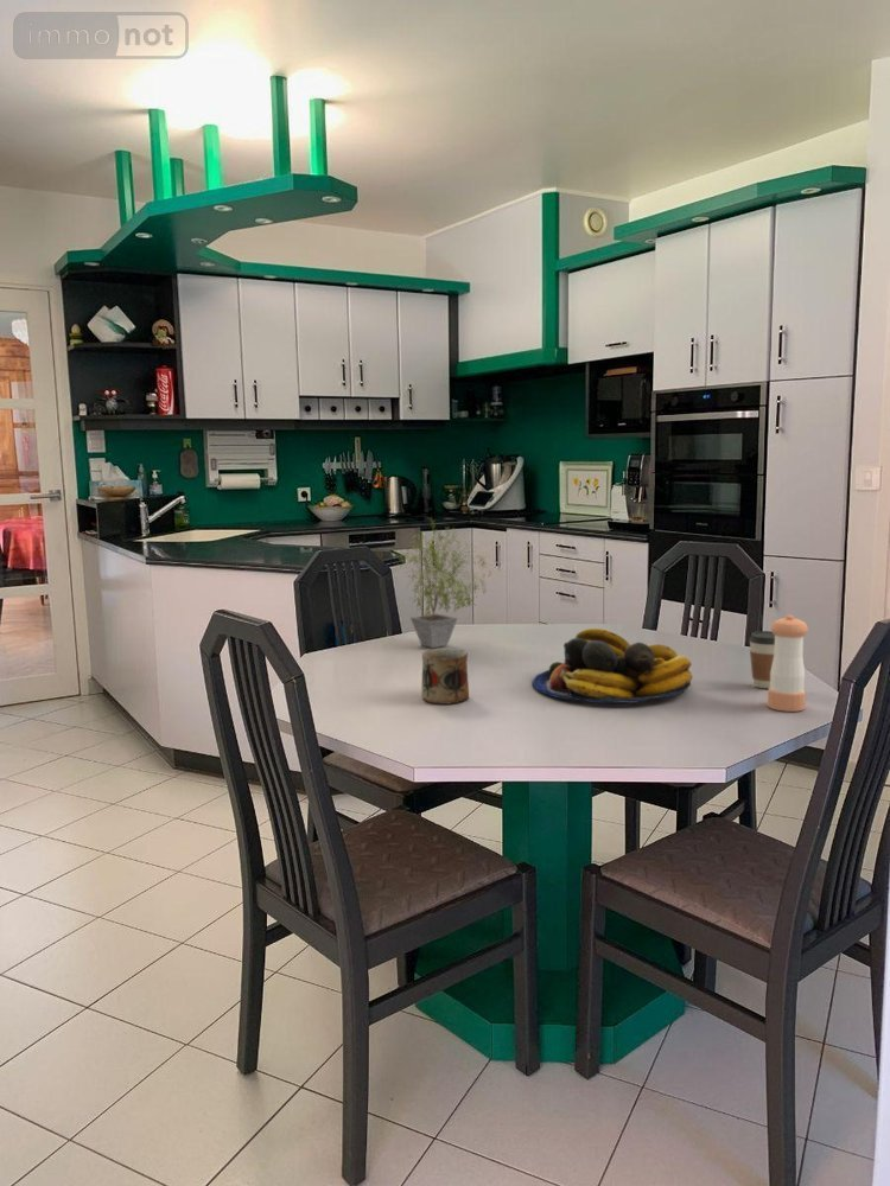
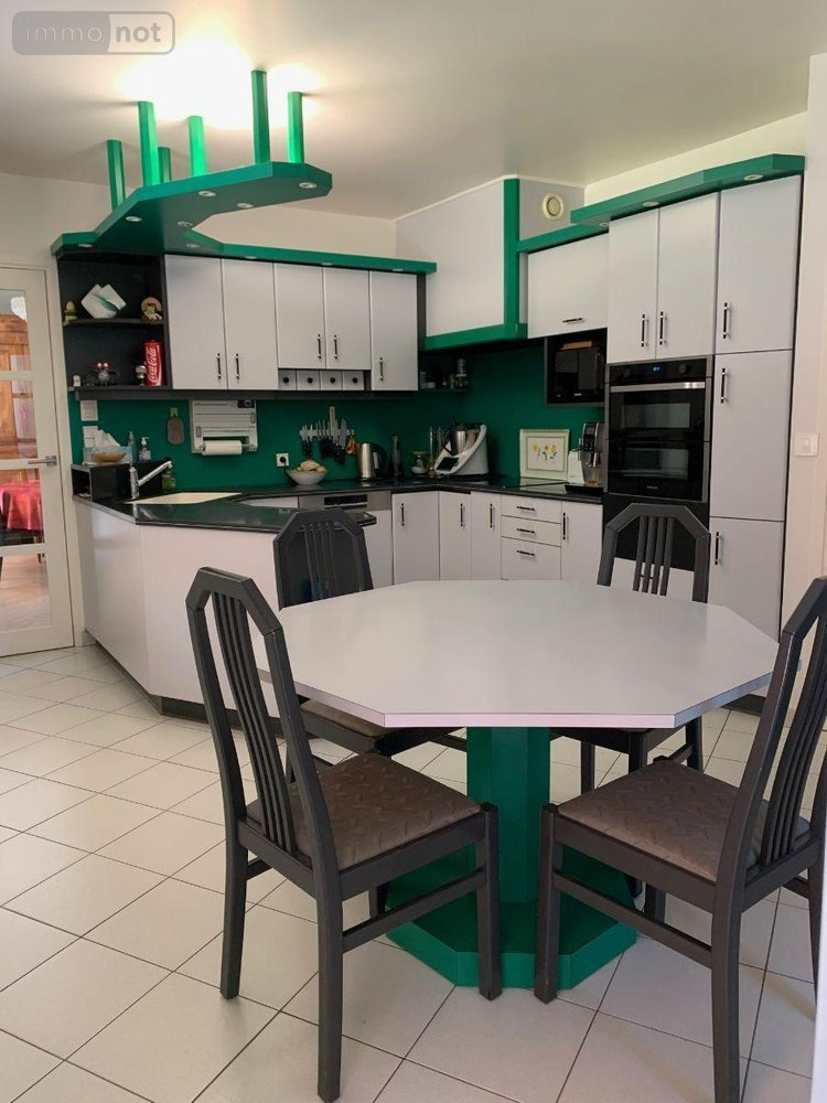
- coffee cup [749,630,775,689]
- pepper shaker [767,614,809,713]
- fruit bowl [532,627,693,704]
- mug [420,646,470,706]
- potted plant [389,516,492,649]
